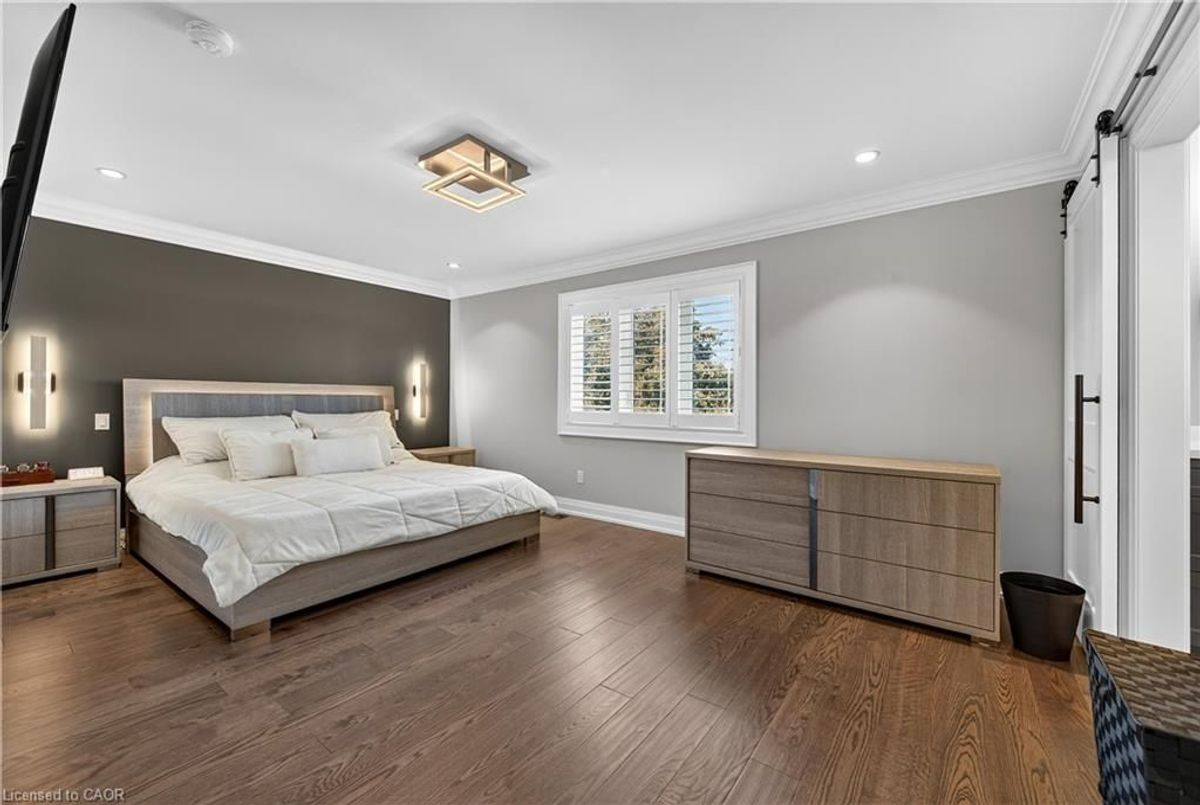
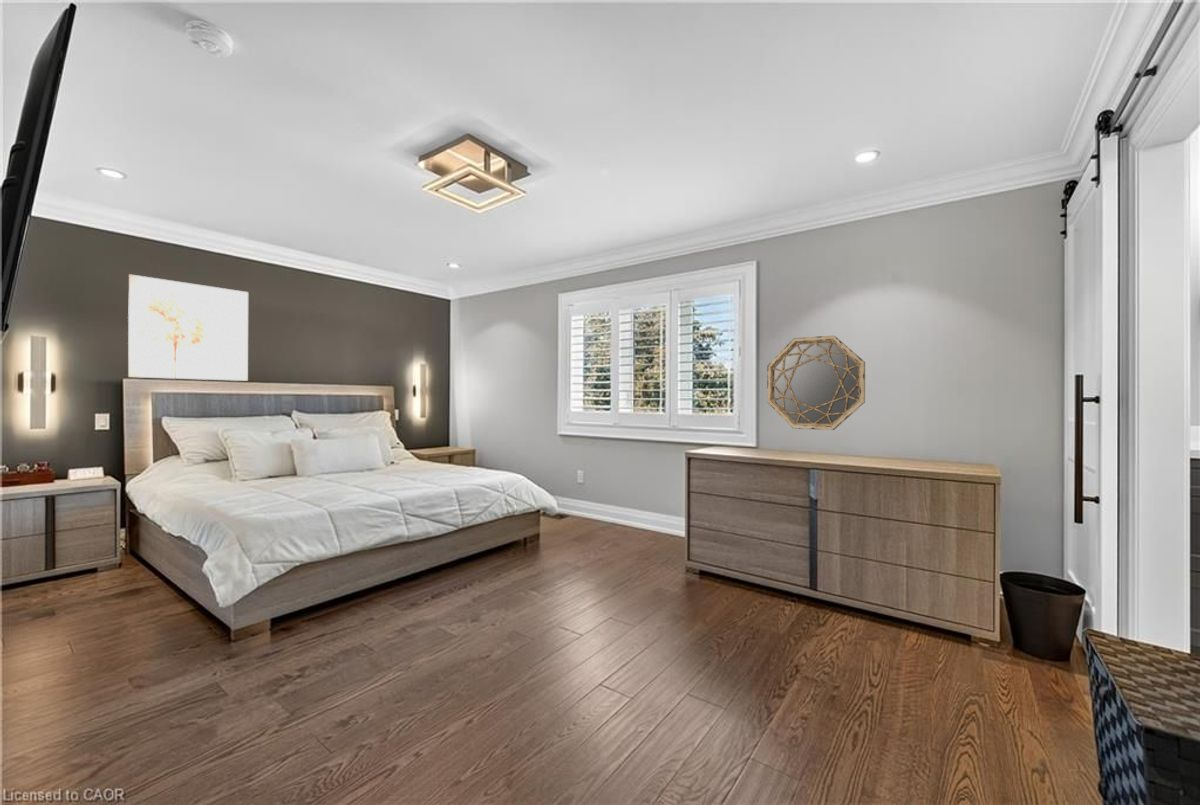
+ wall art [127,273,249,382]
+ home mirror [766,334,866,431]
